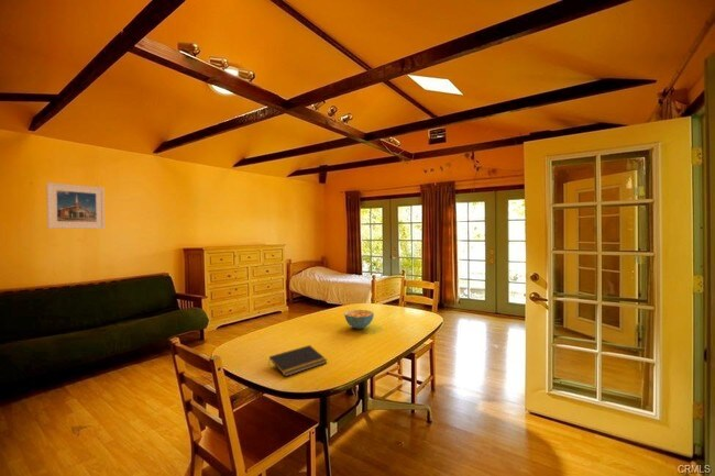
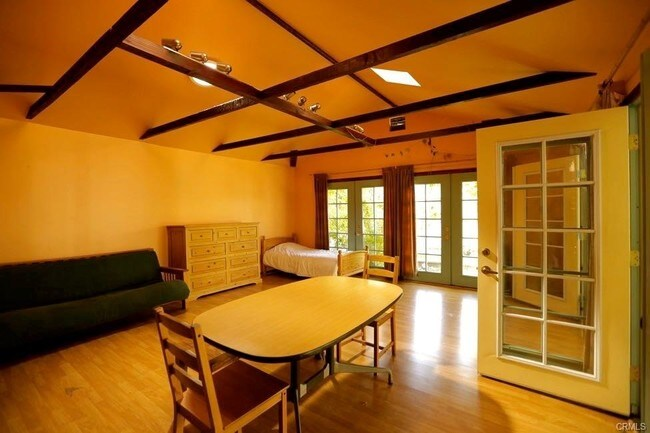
- cereal bowl [343,309,375,330]
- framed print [45,181,106,230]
- notepad [267,344,328,377]
